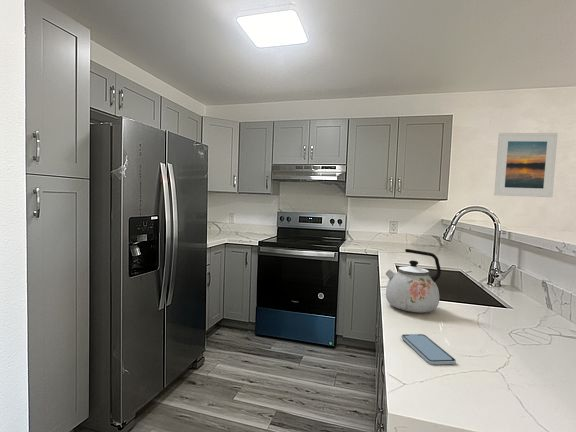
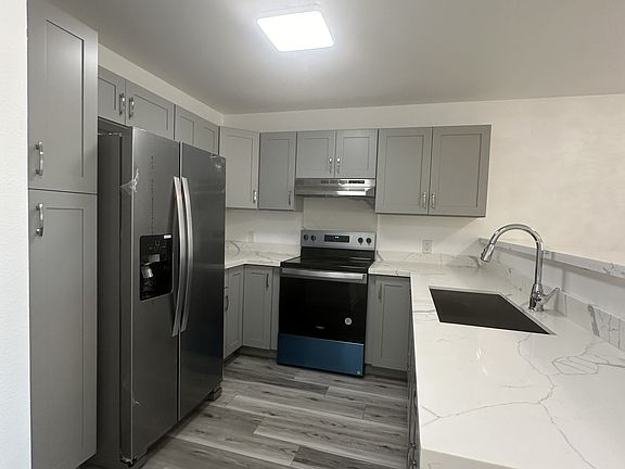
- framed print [493,132,559,198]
- smartphone [401,333,457,365]
- kettle [384,248,442,313]
